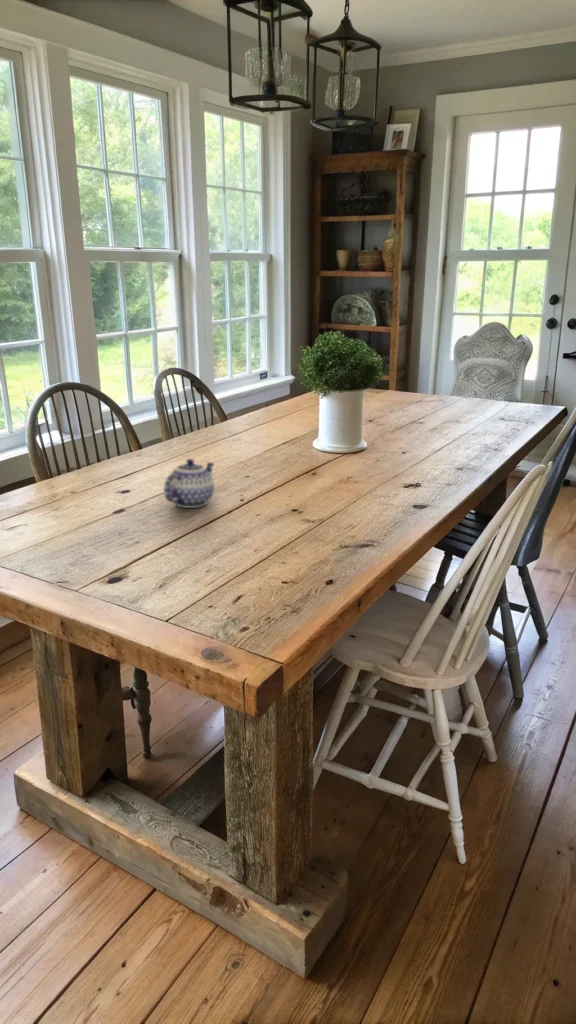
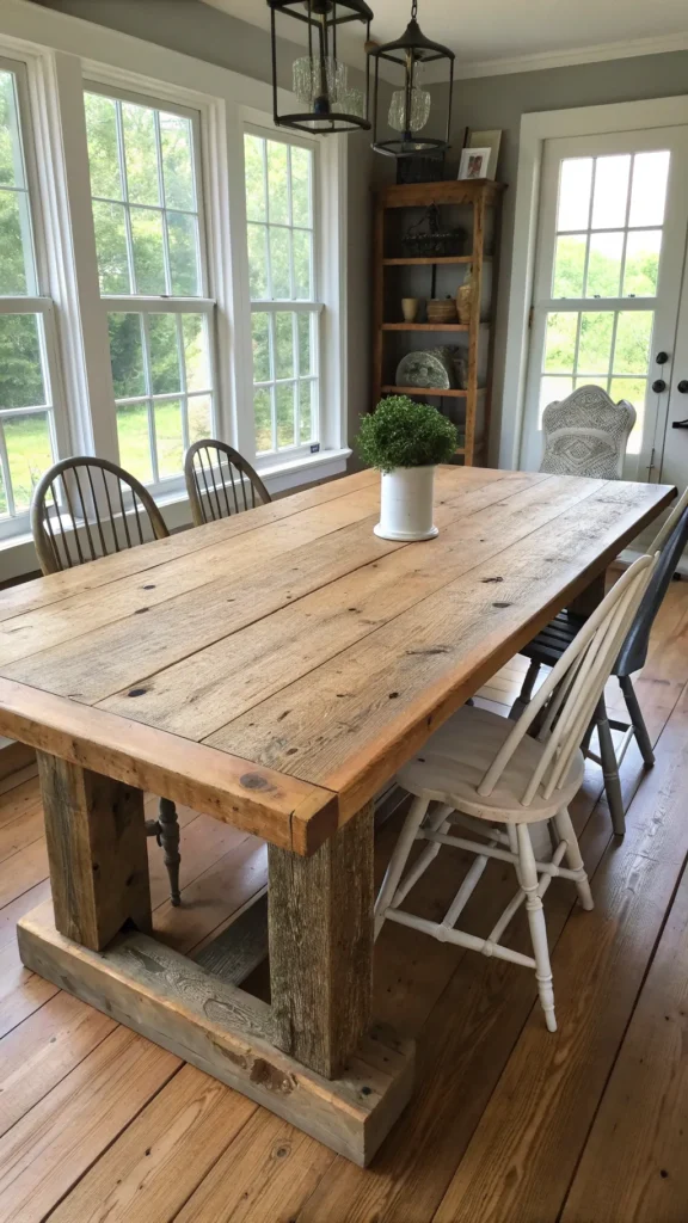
- teapot [163,458,216,509]
